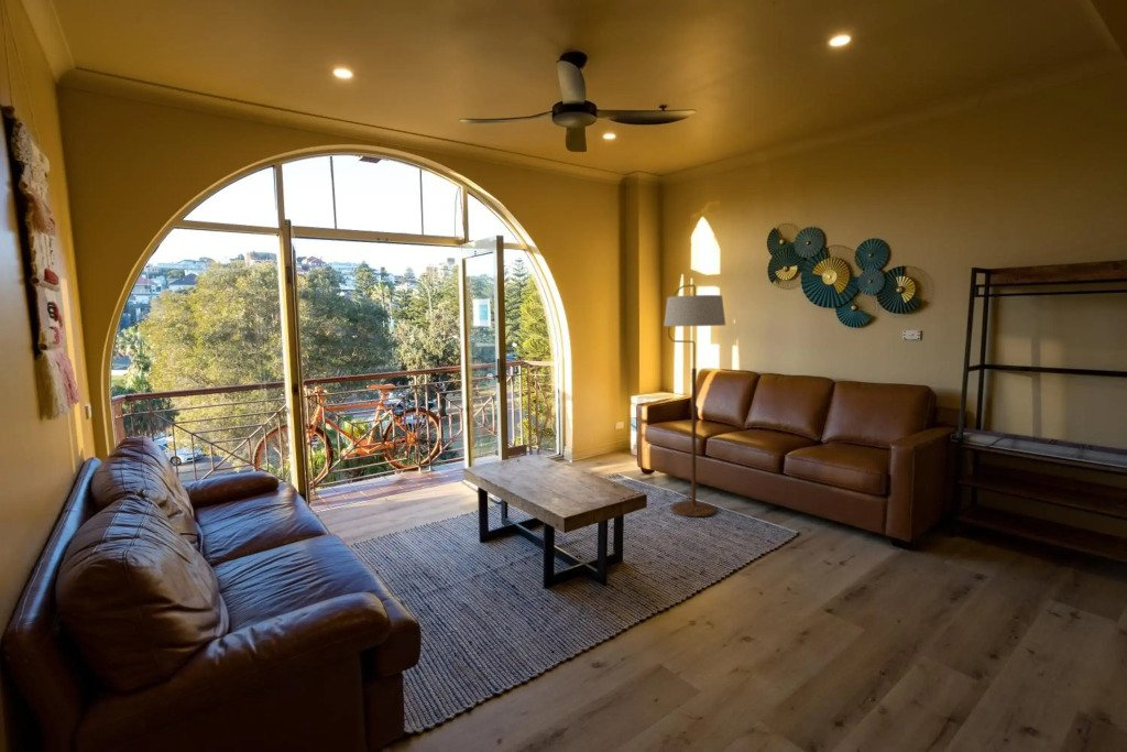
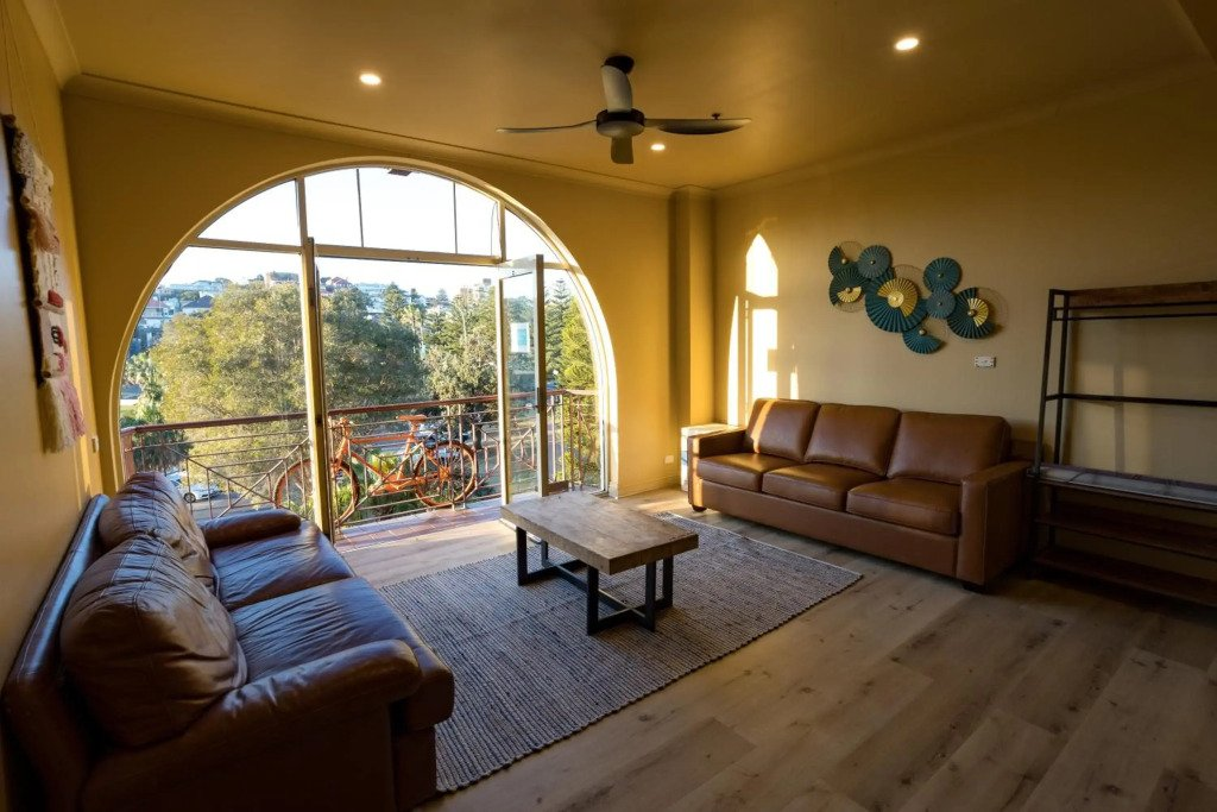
- floor lamp [663,283,726,517]
